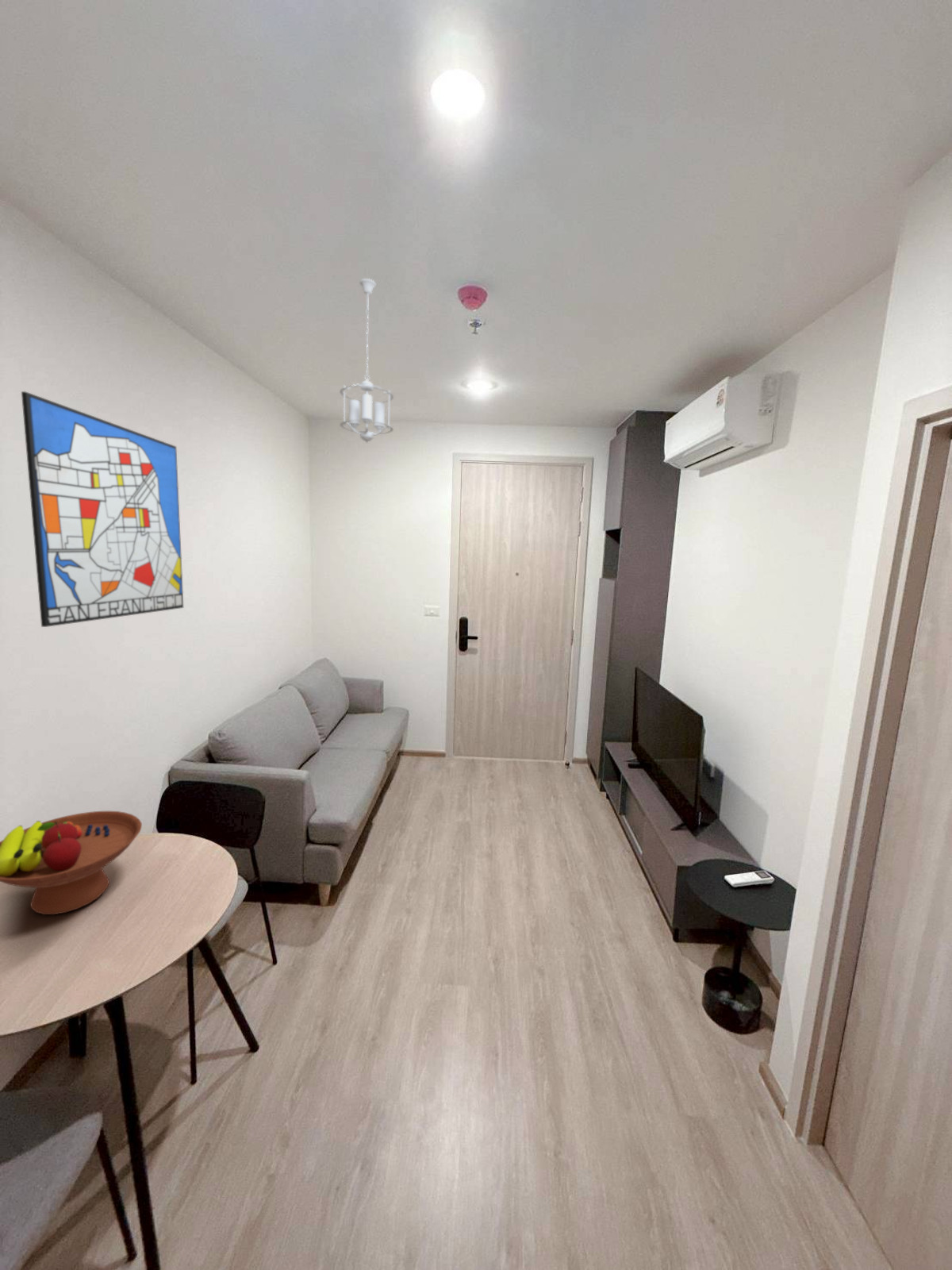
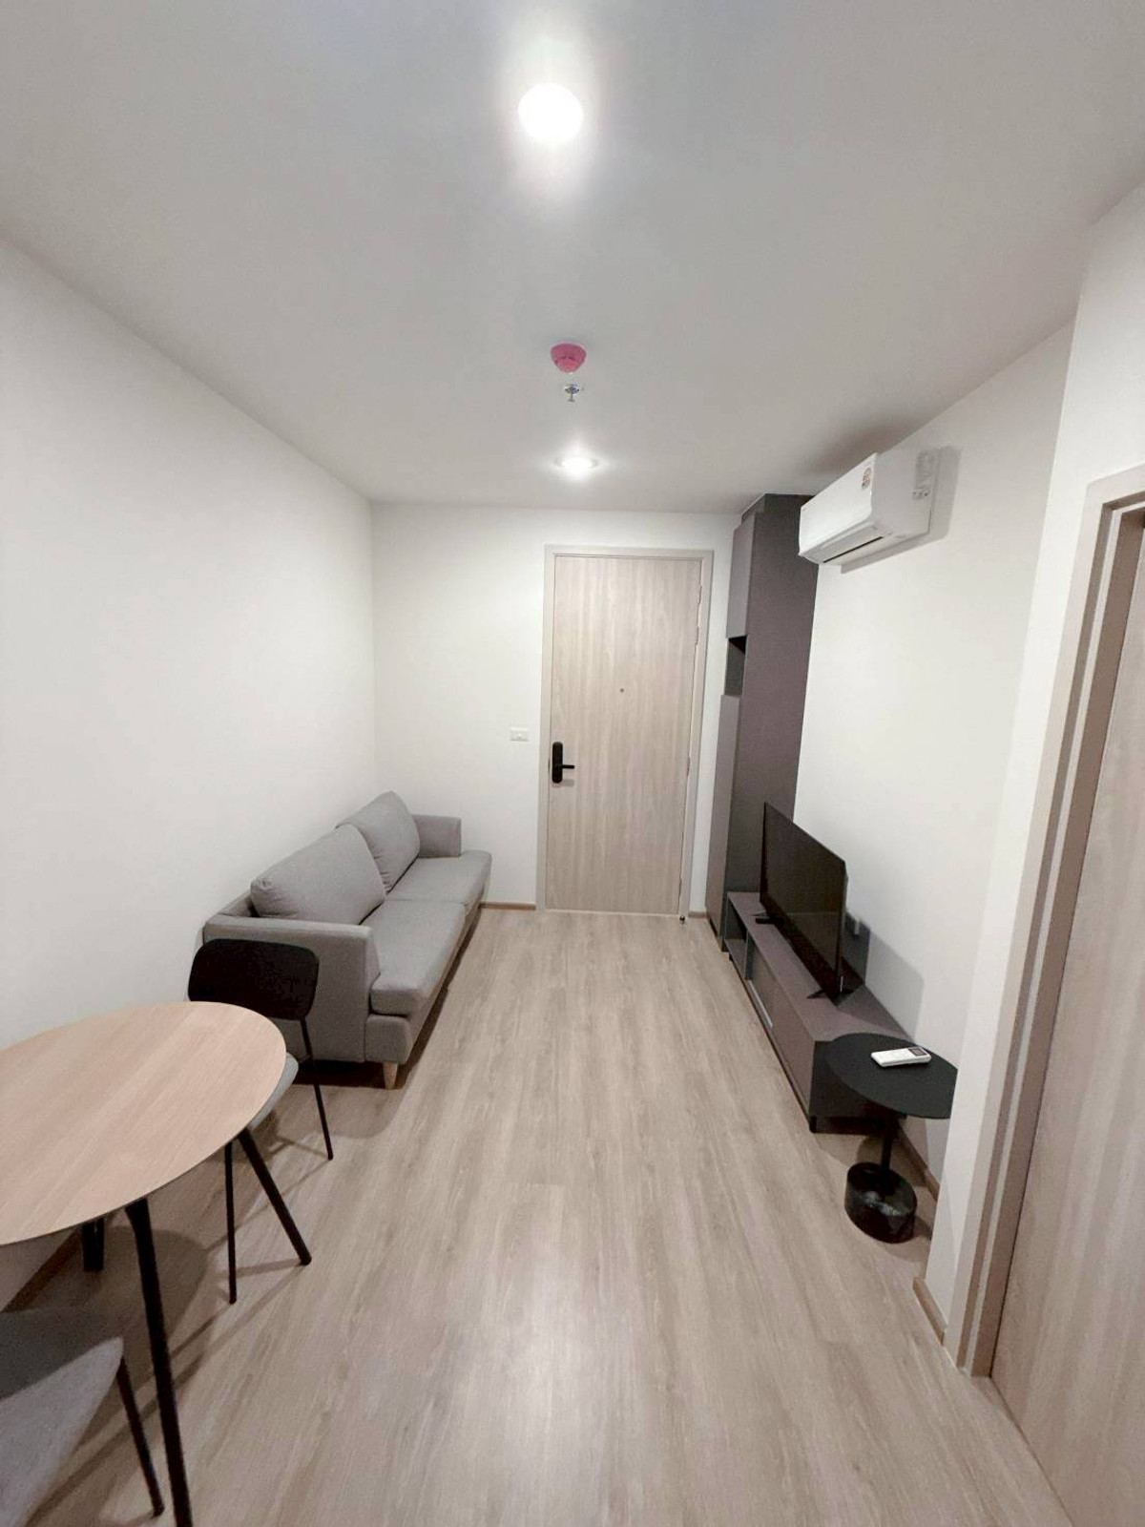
- fruit bowl [0,810,143,916]
- pendant light [339,278,394,444]
- wall art [21,391,184,628]
